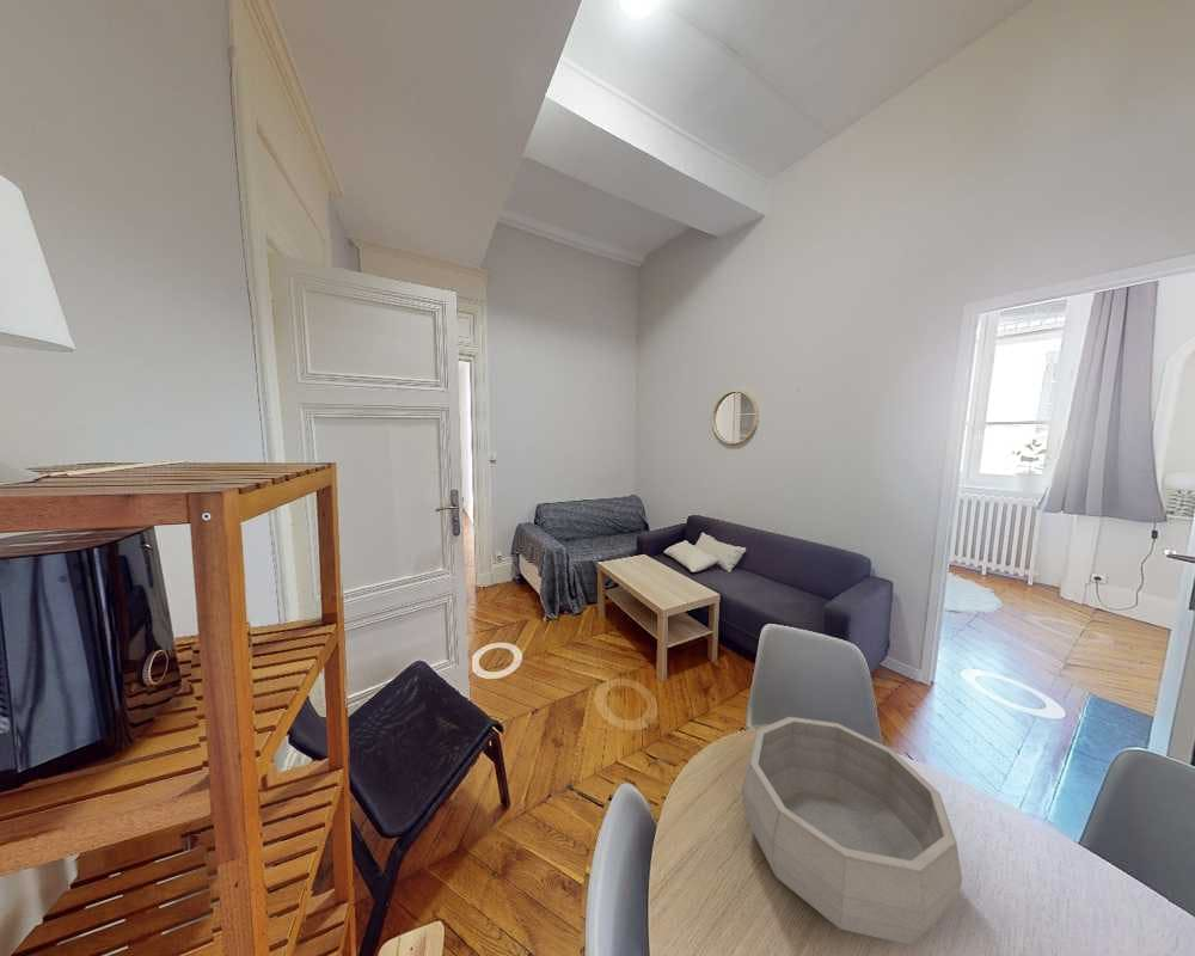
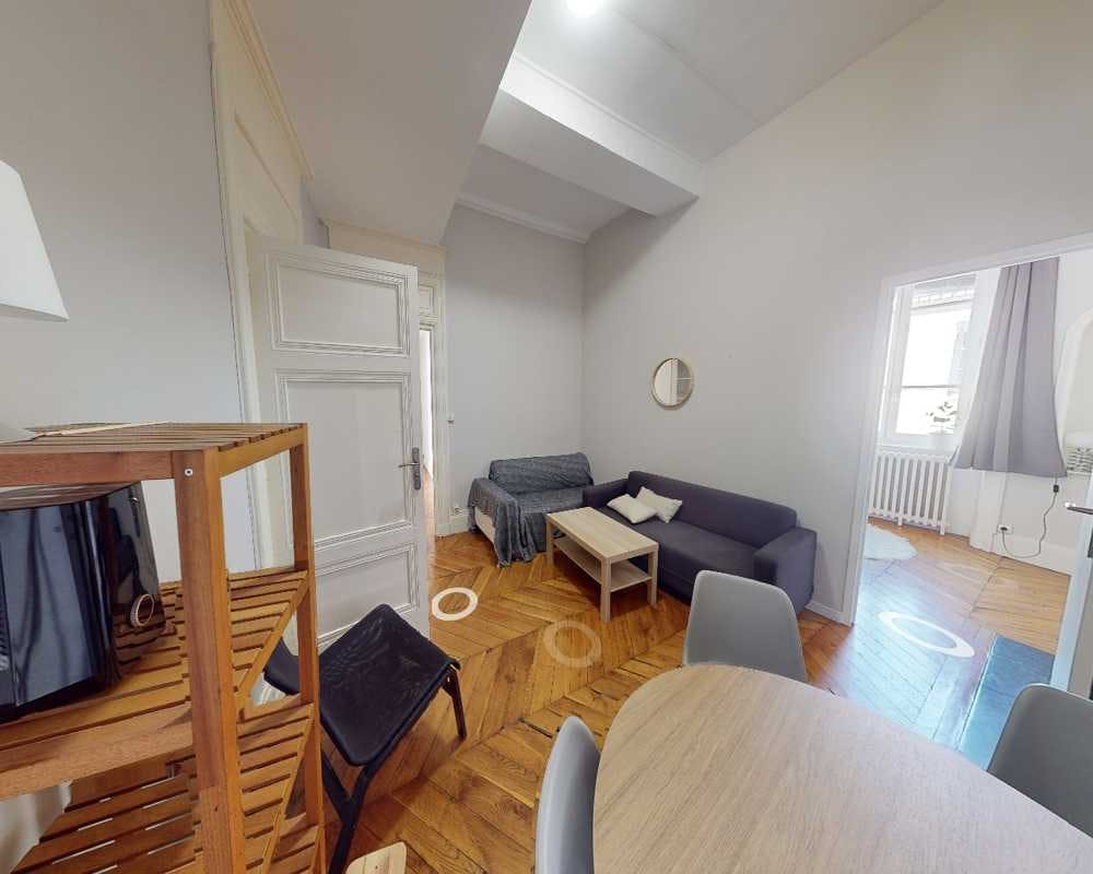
- decorative bowl [742,716,963,946]
